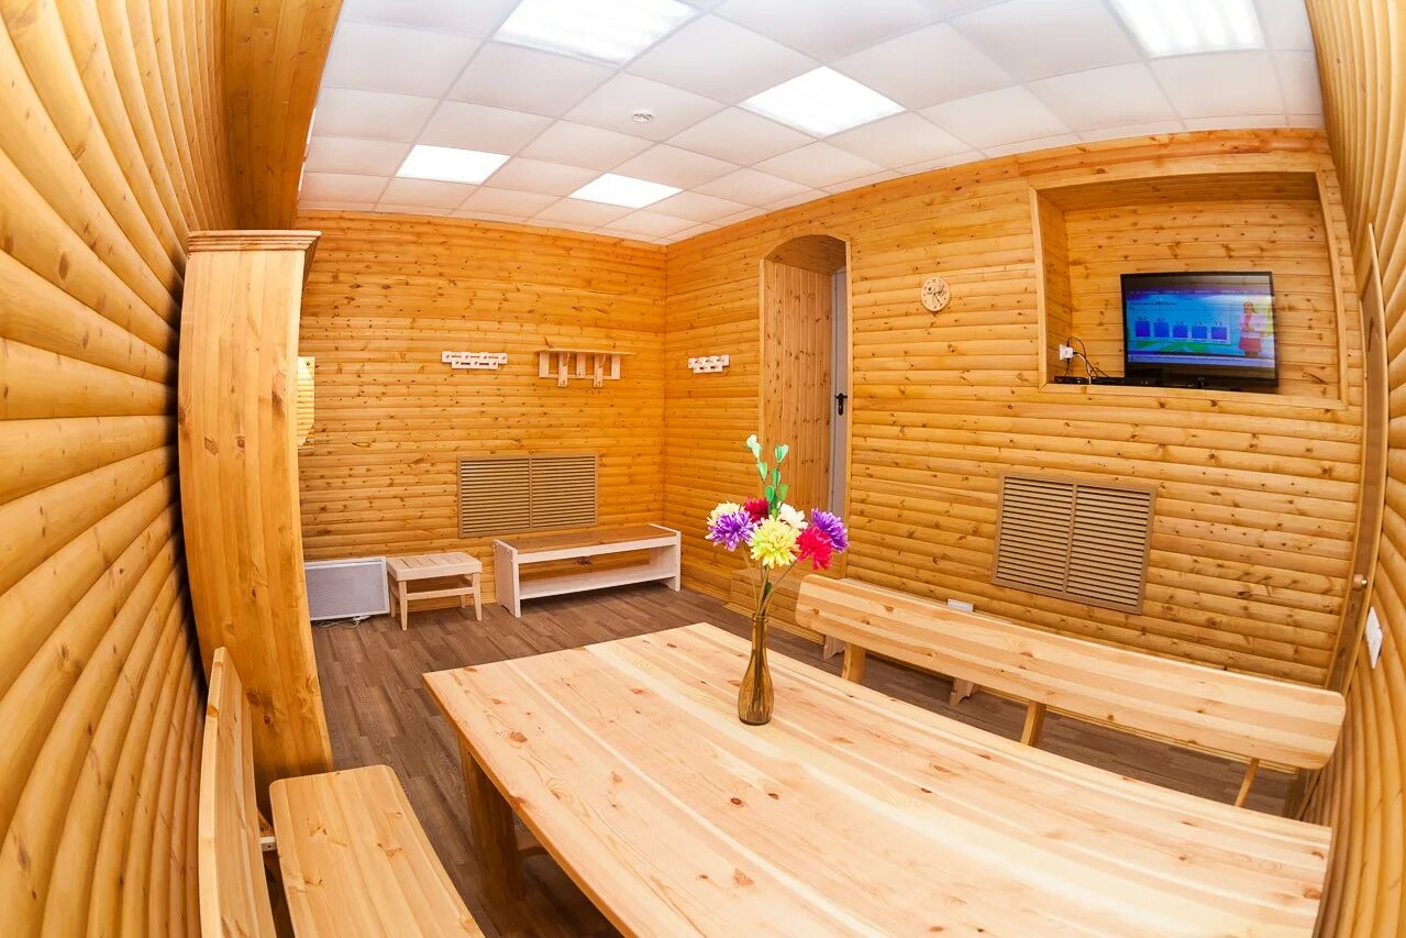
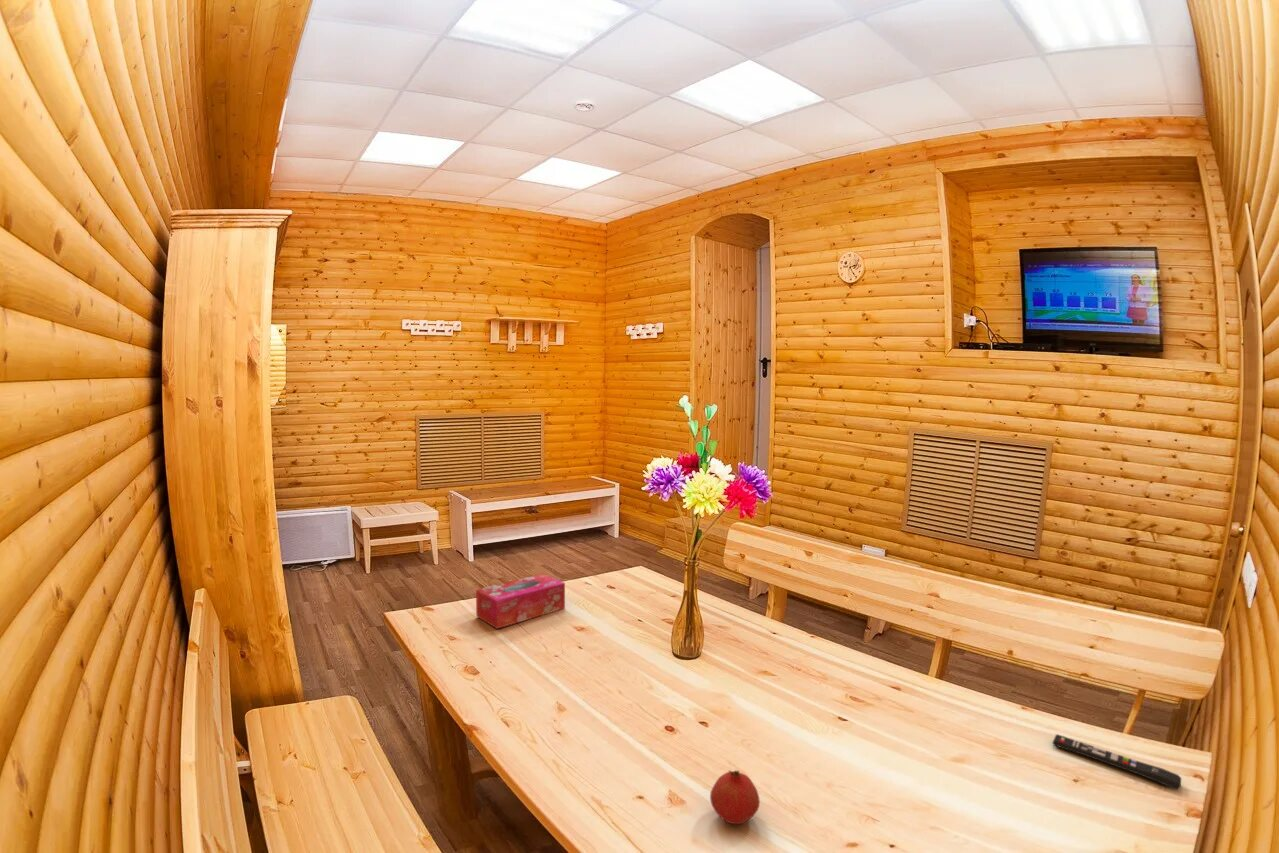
+ tissue box [475,573,566,630]
+ remote control [1051,733,1182,791]
+ fruit [709,769,761,825]
